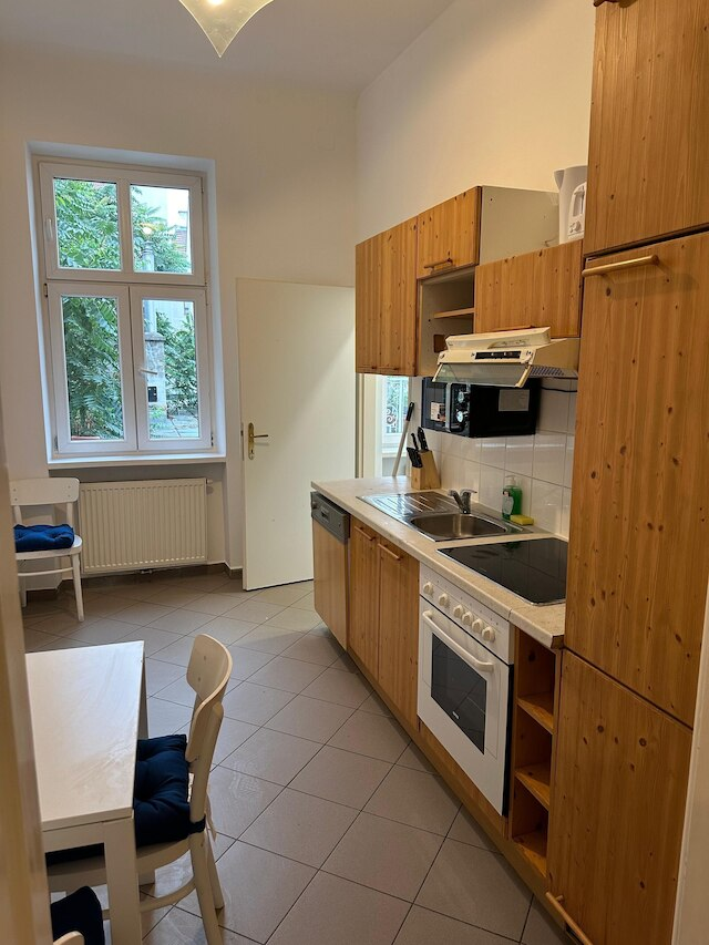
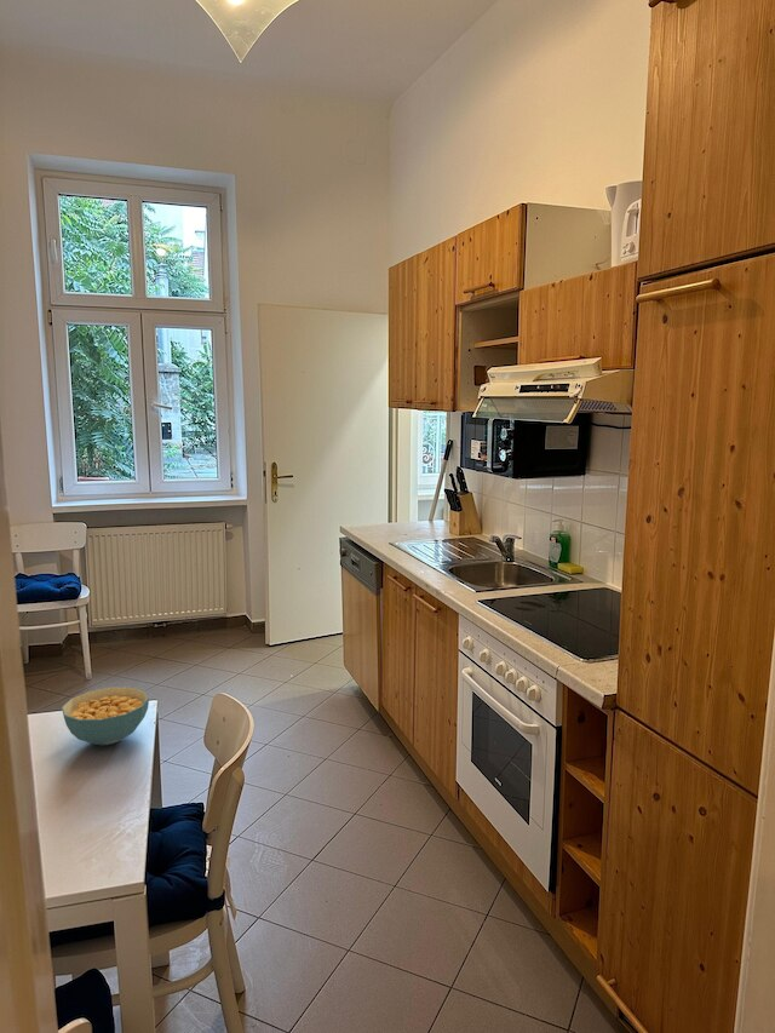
+ cereal bowl [61,685,150,746]
